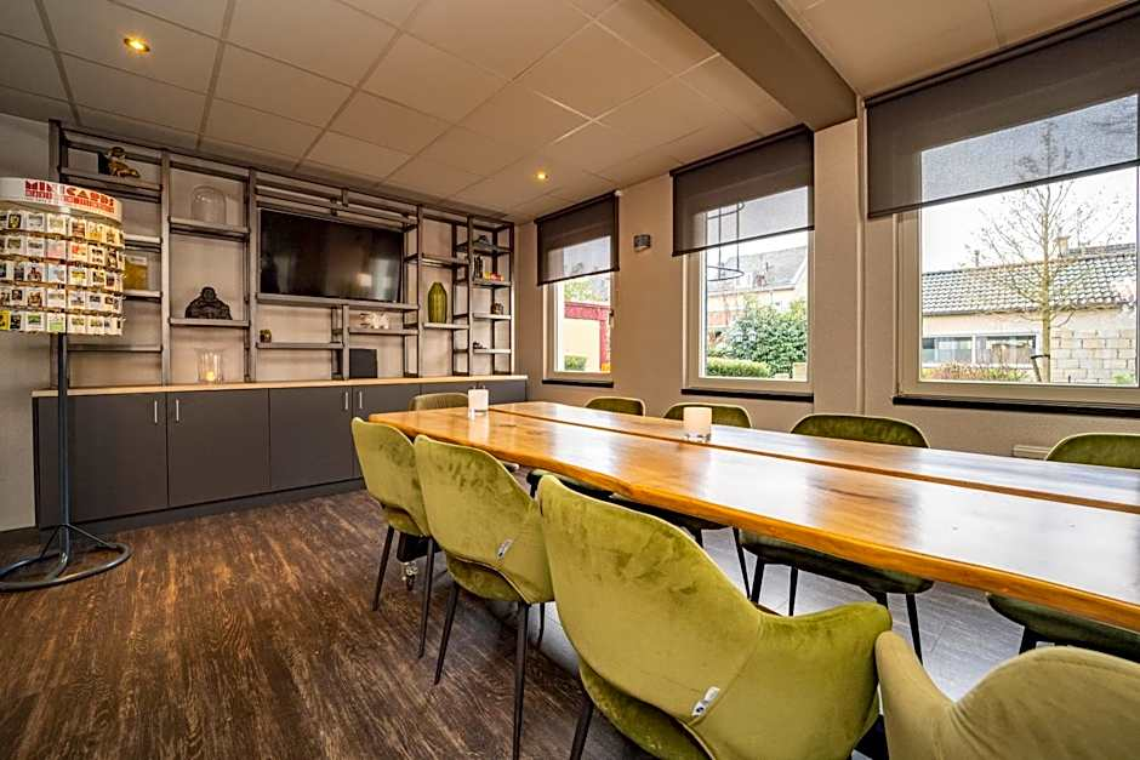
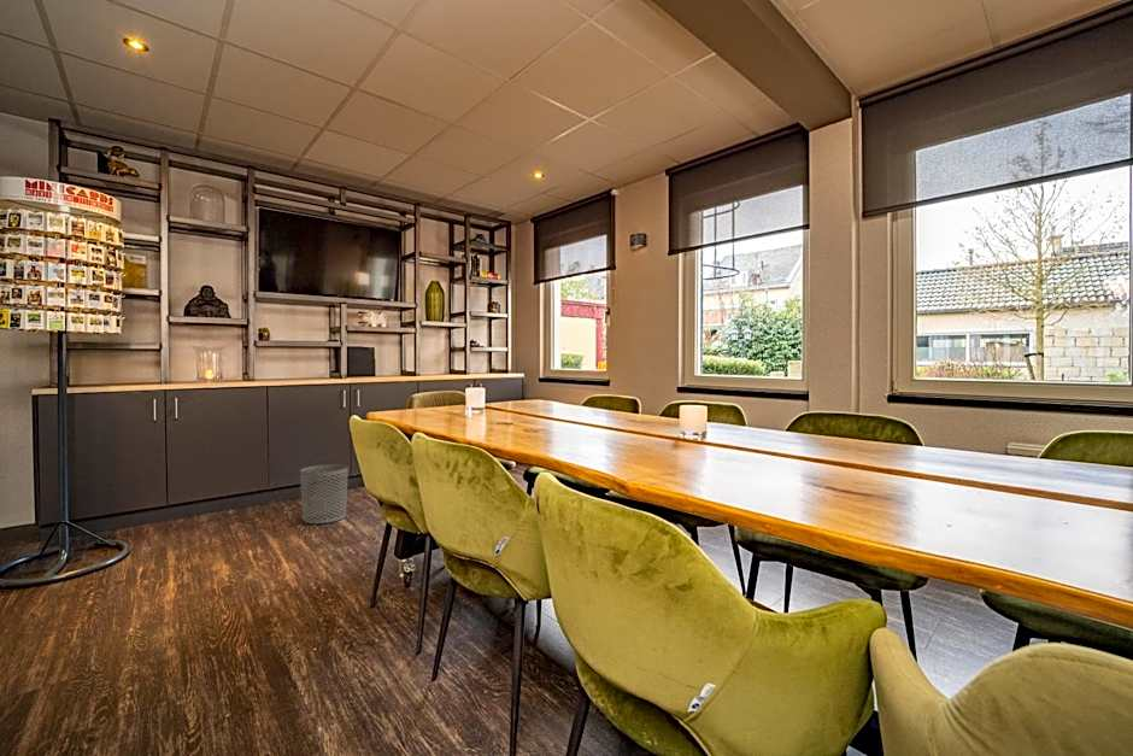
+ waste bin [299,463,350,524]
